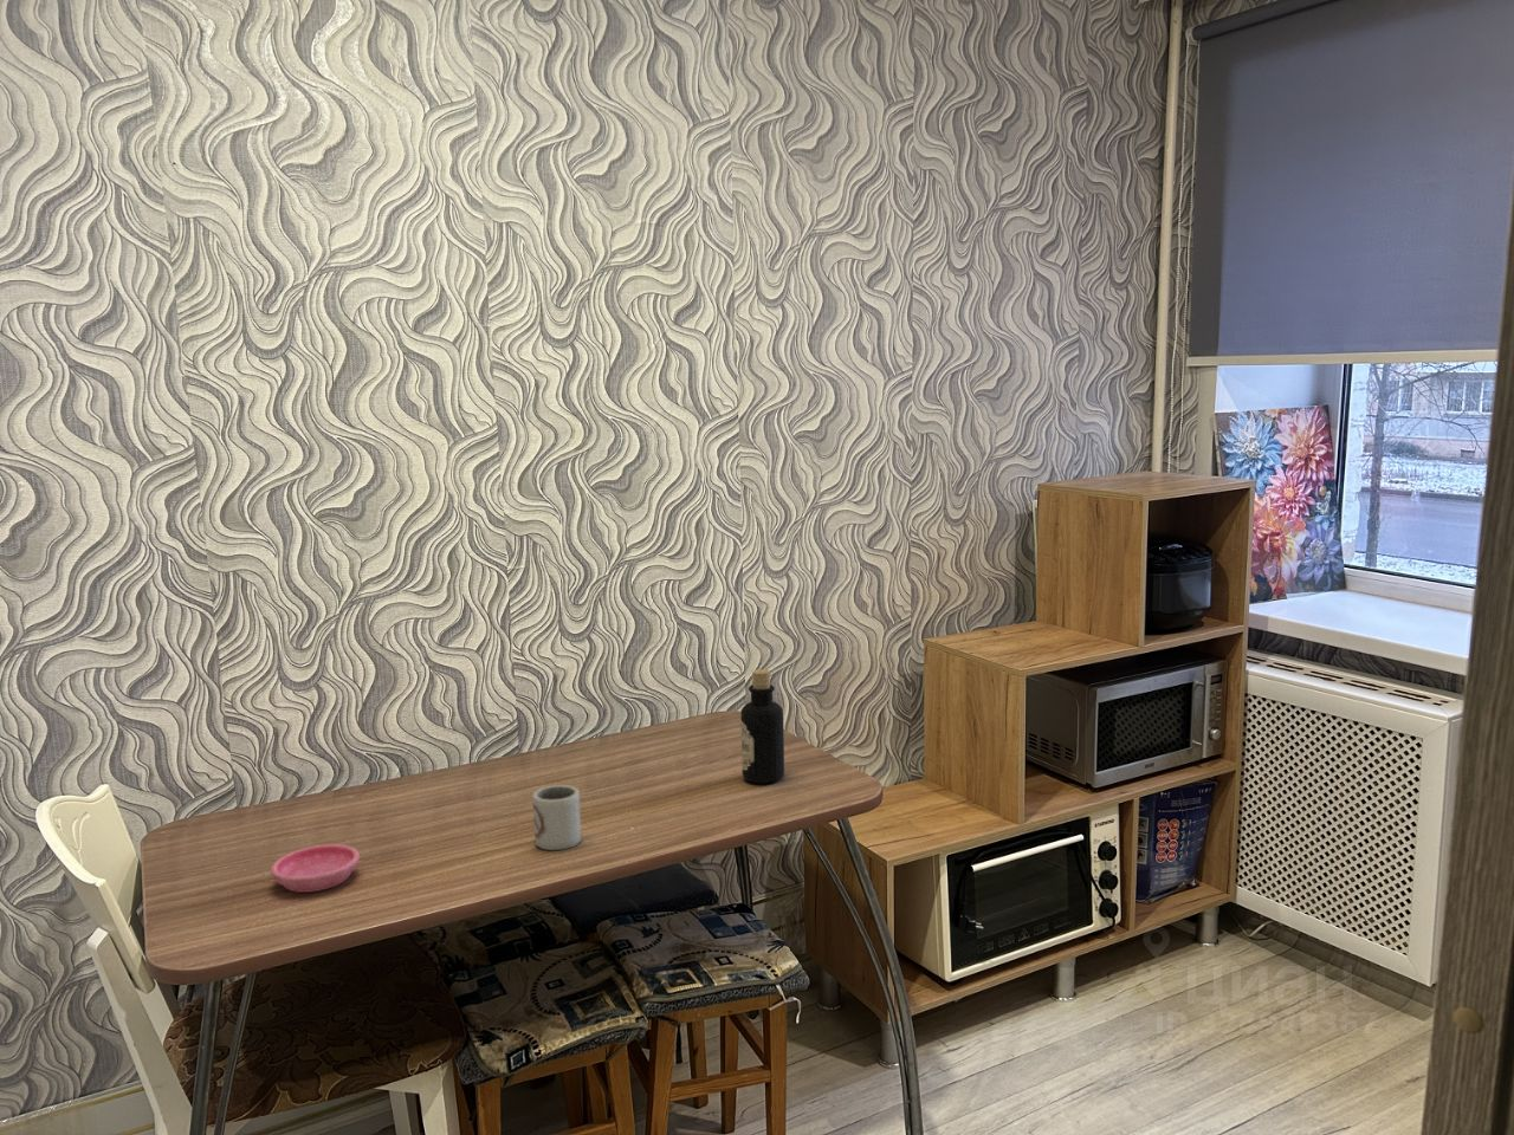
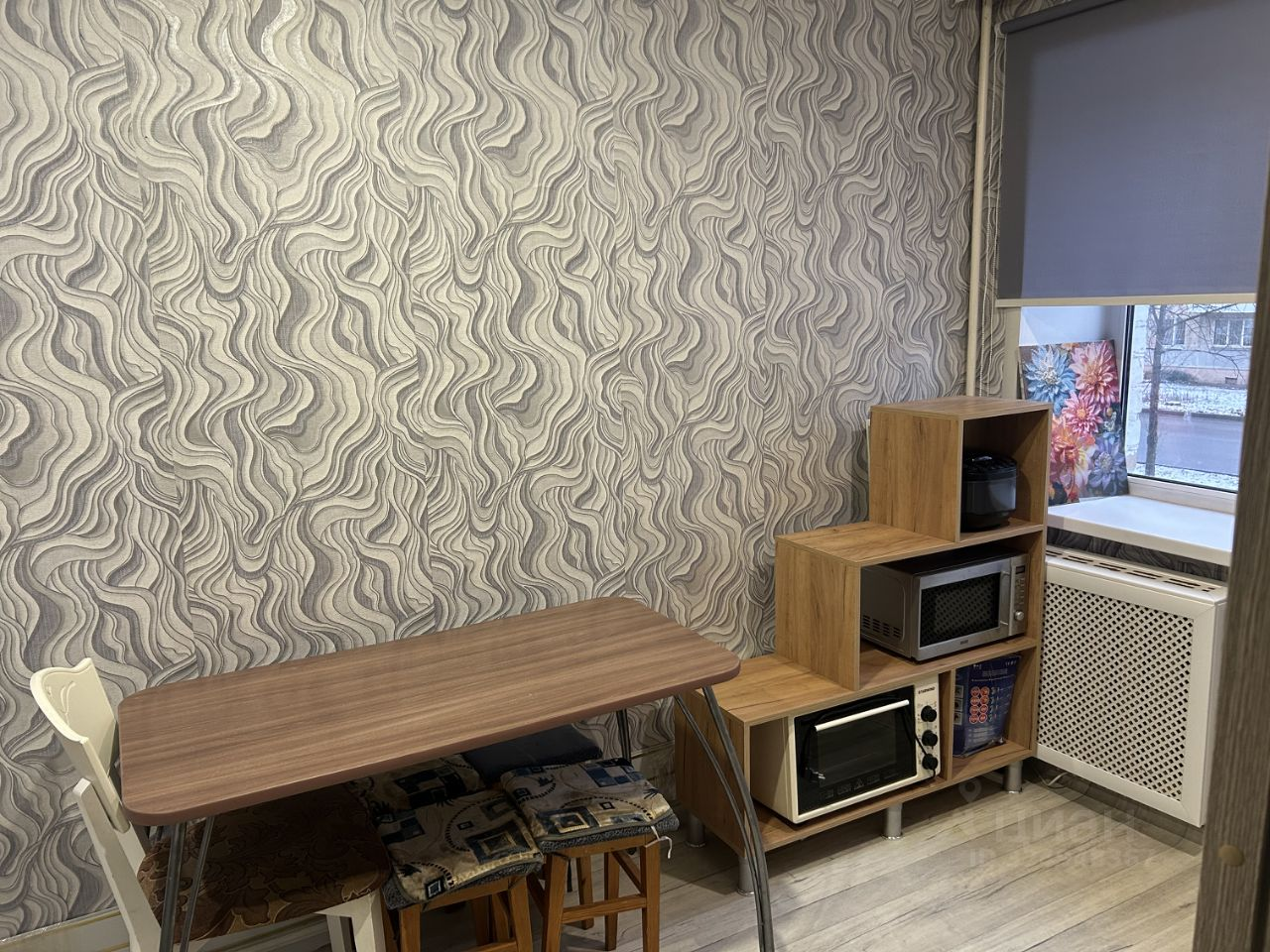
- saucer [269,843,361,894]
- bottle [739,668,786,783]
- cup [530,783,582,851]
